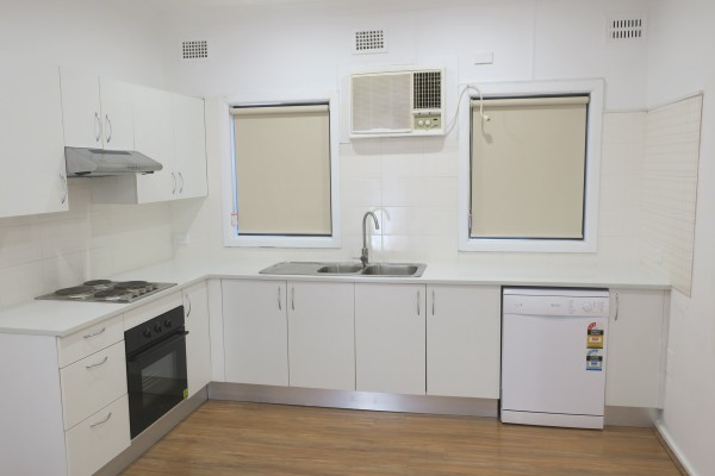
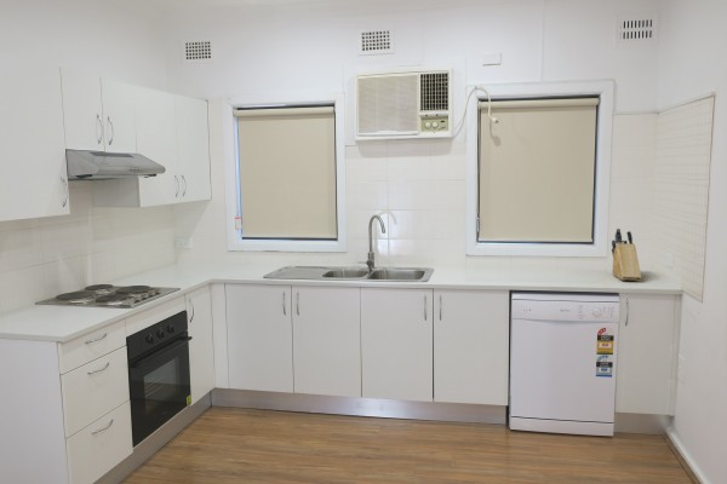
+ knife block [611,227,642,282]
